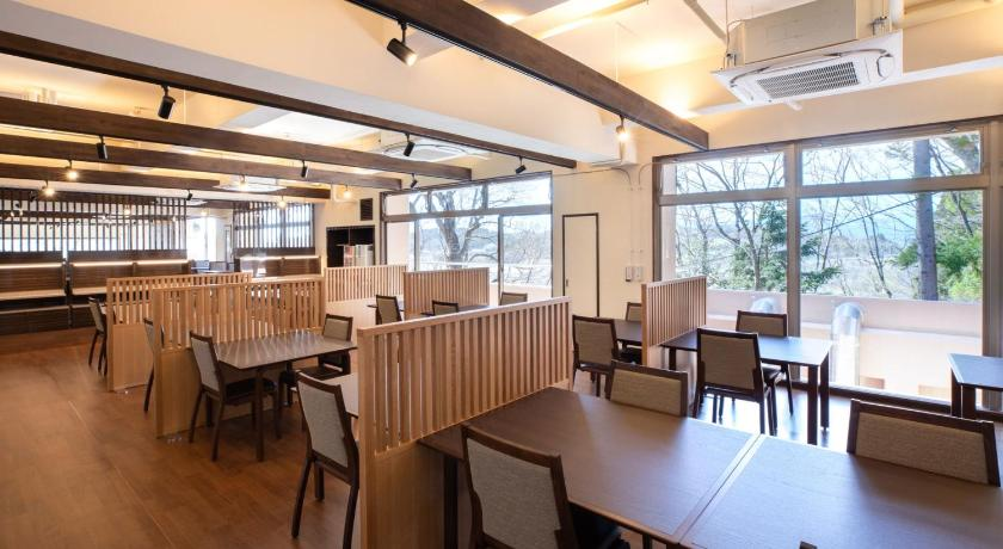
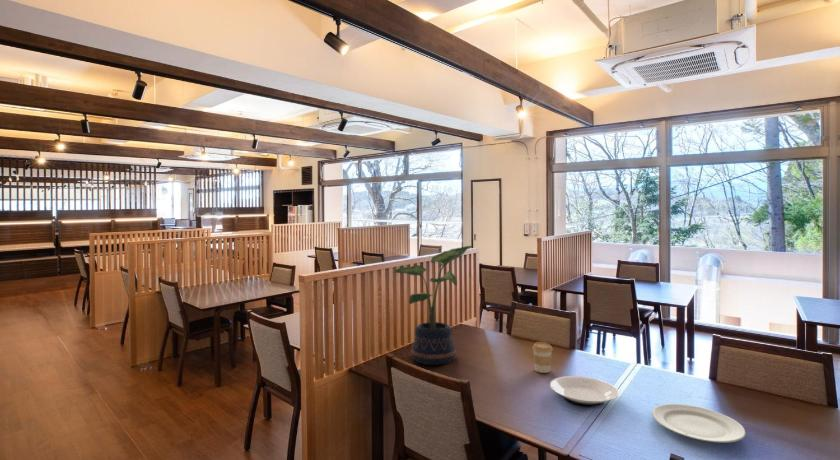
+ chinaware [651,403,747,444]
+ coffee cup [532,341,553,374]
+ potted plant [392,245,473,366]
+ plate [549,375,620,407]
